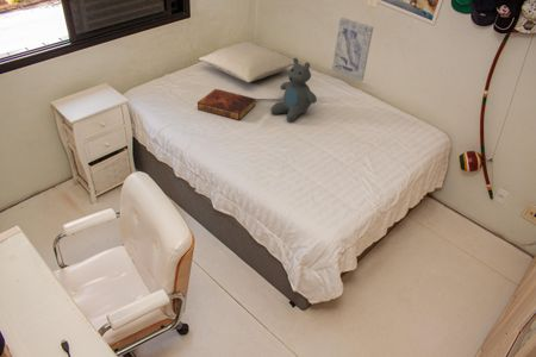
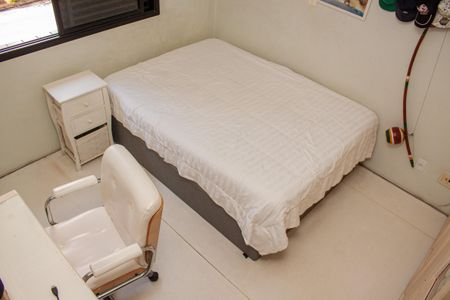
- teddy bear [269,57,318,123]
- wall art [331,17,374,82]
- pillow [198,40,294,83]
- book [197,88,256,121]
